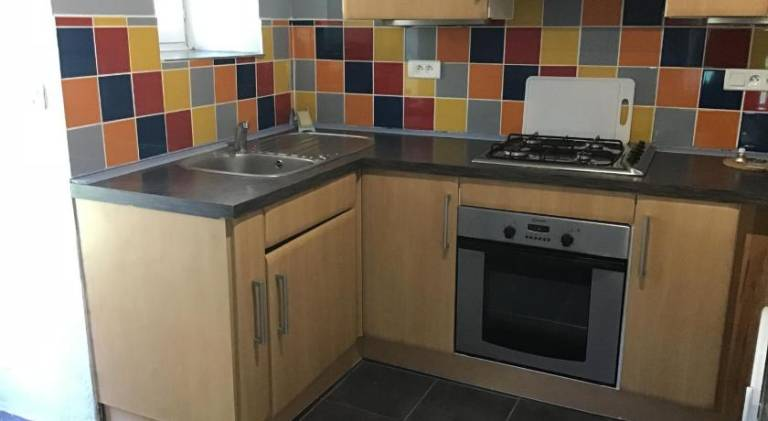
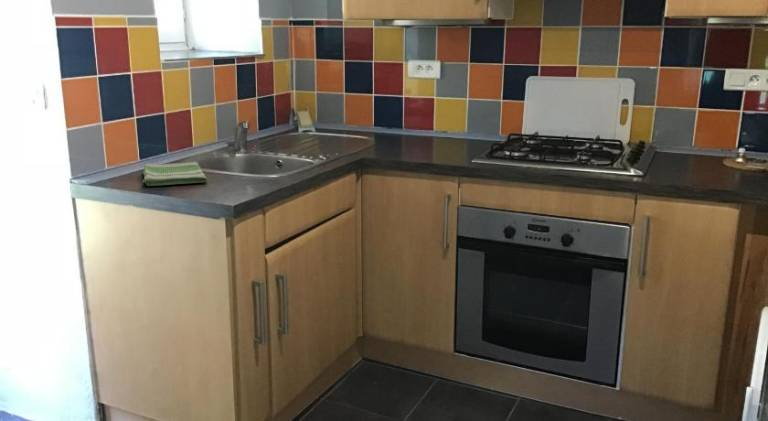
+ dish towel [142,161,208,187]
